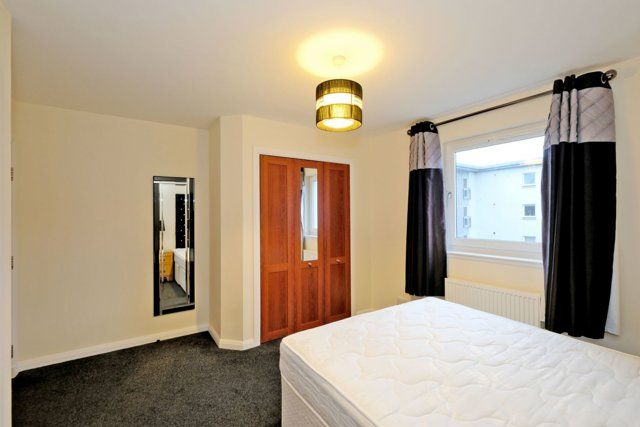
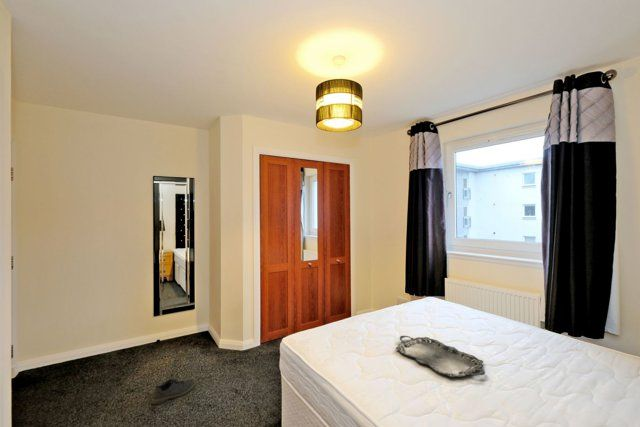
+ serving tray [395,335,486,378]
+ shoe [150,378,196,405]
